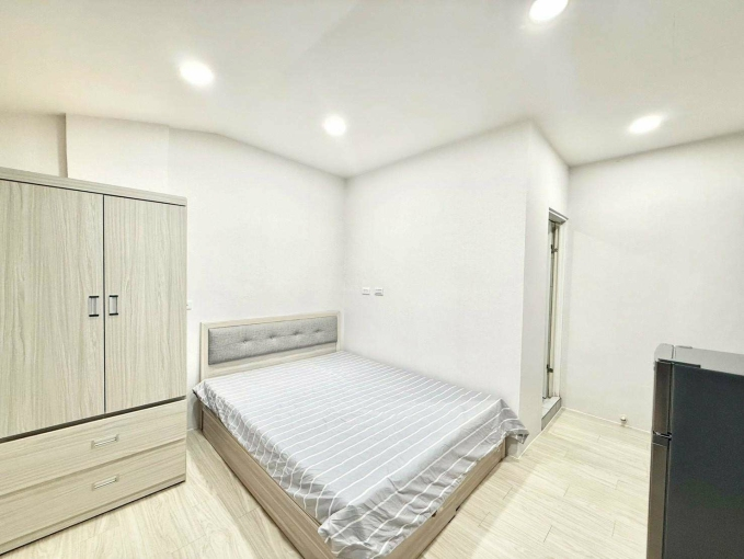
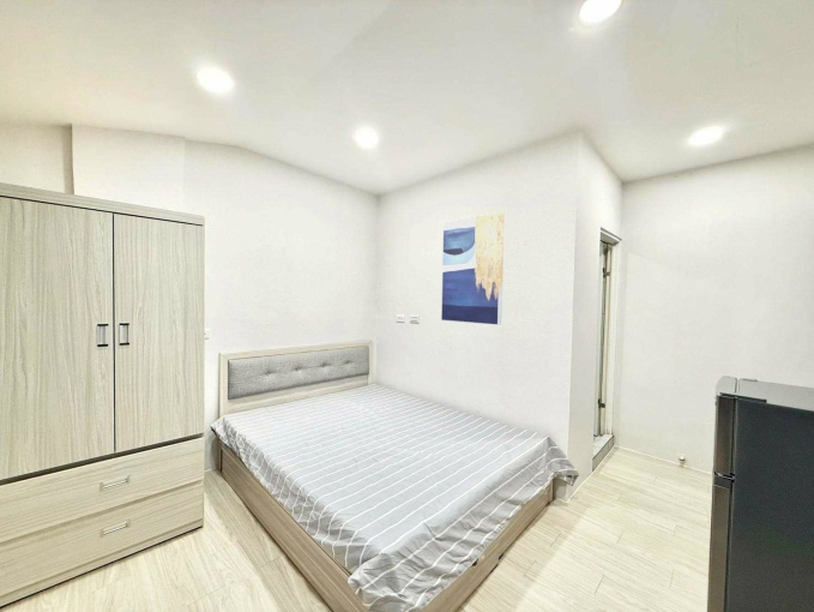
+ wall art [440,211,506,325]
